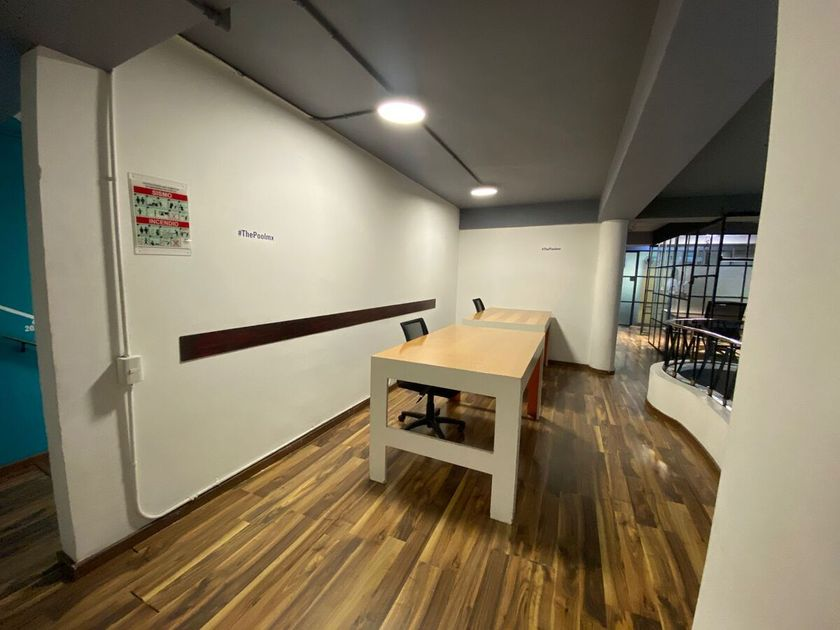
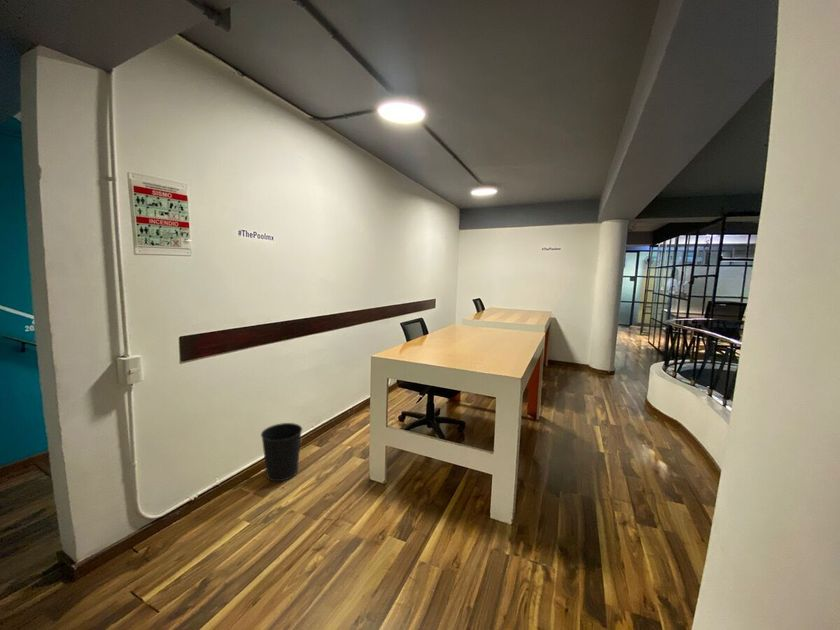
+ wastebasket [260,422,303,482]
